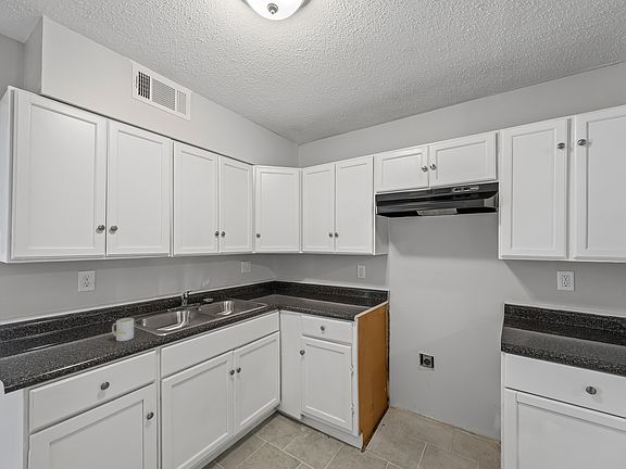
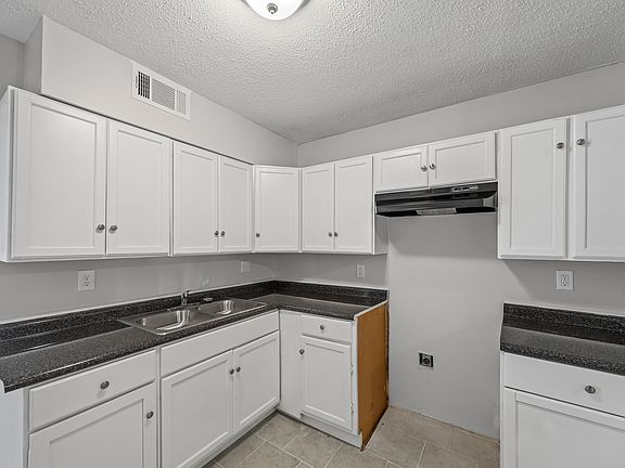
- mug [111,317,135,342]
